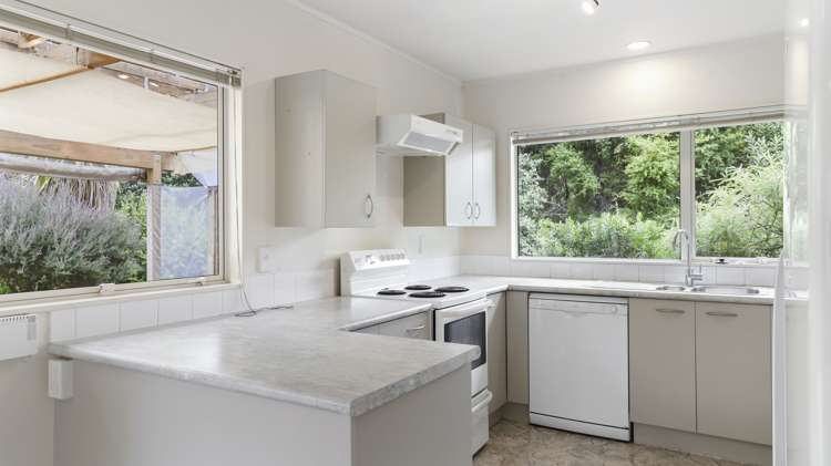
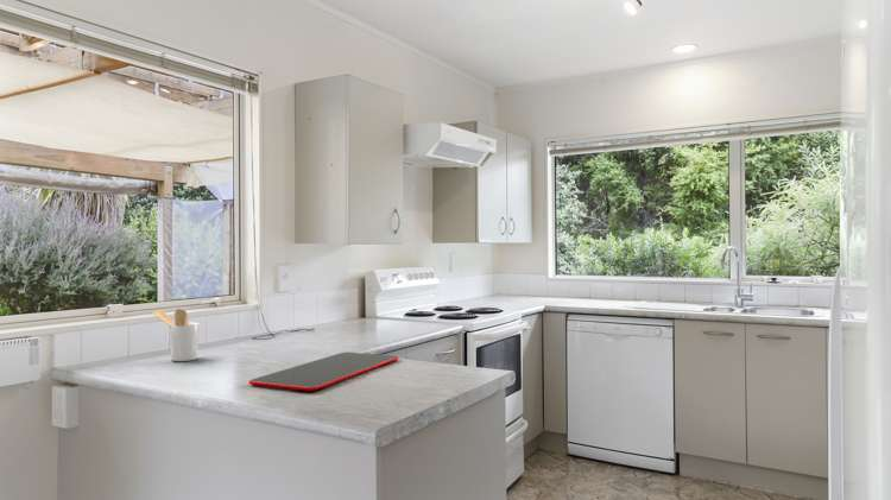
+ utensil holder [151,308,201,362]
+ cutting board [248,352,399,392]
